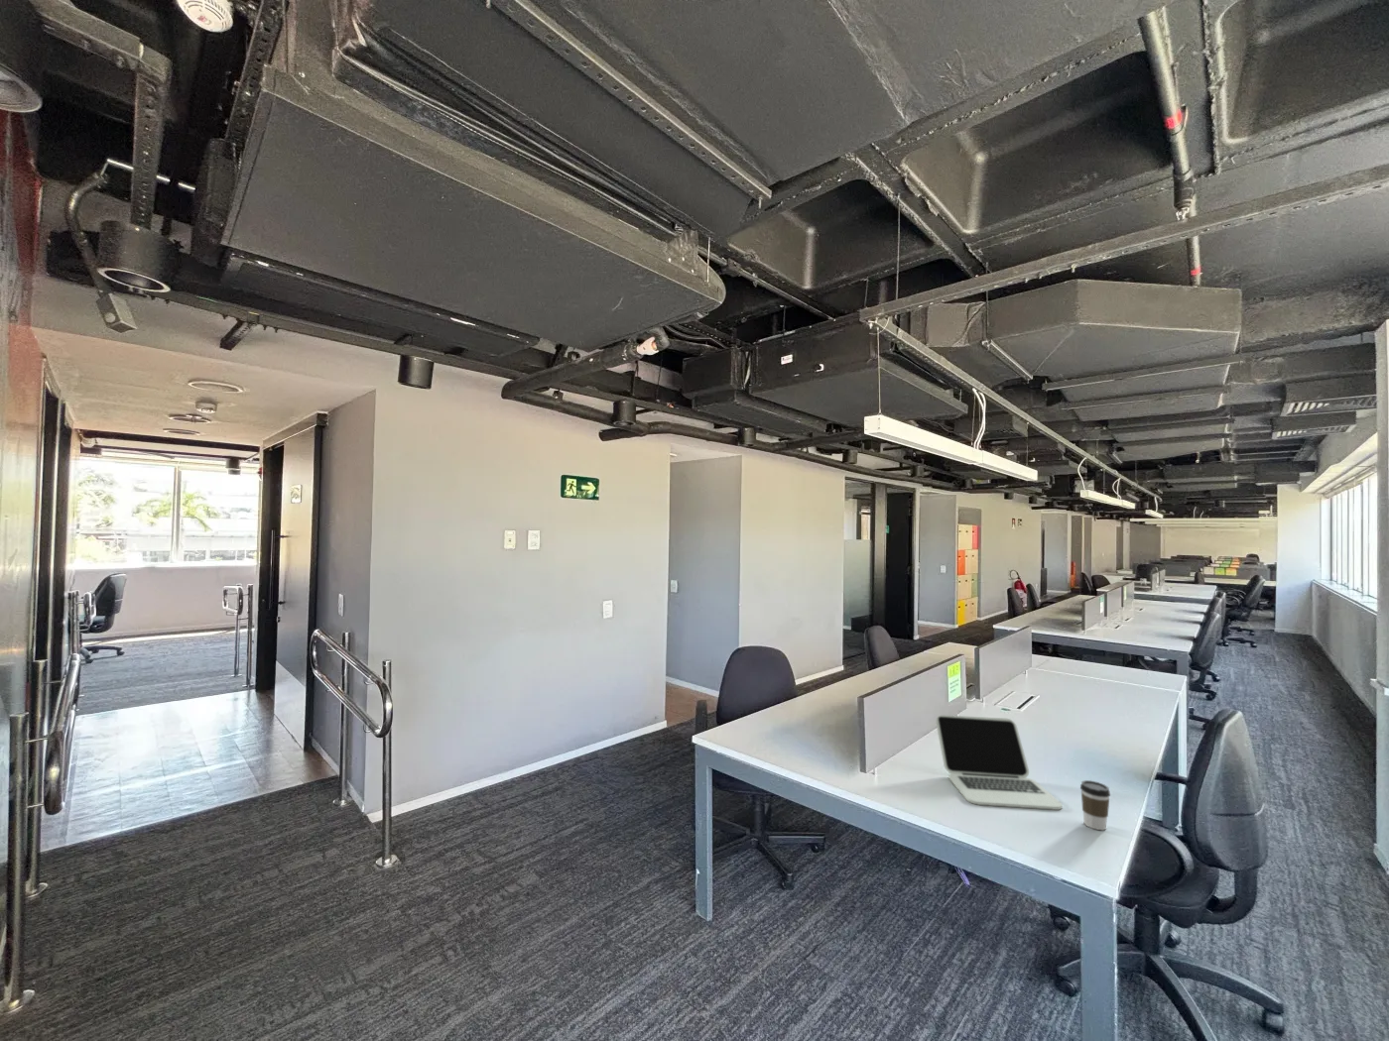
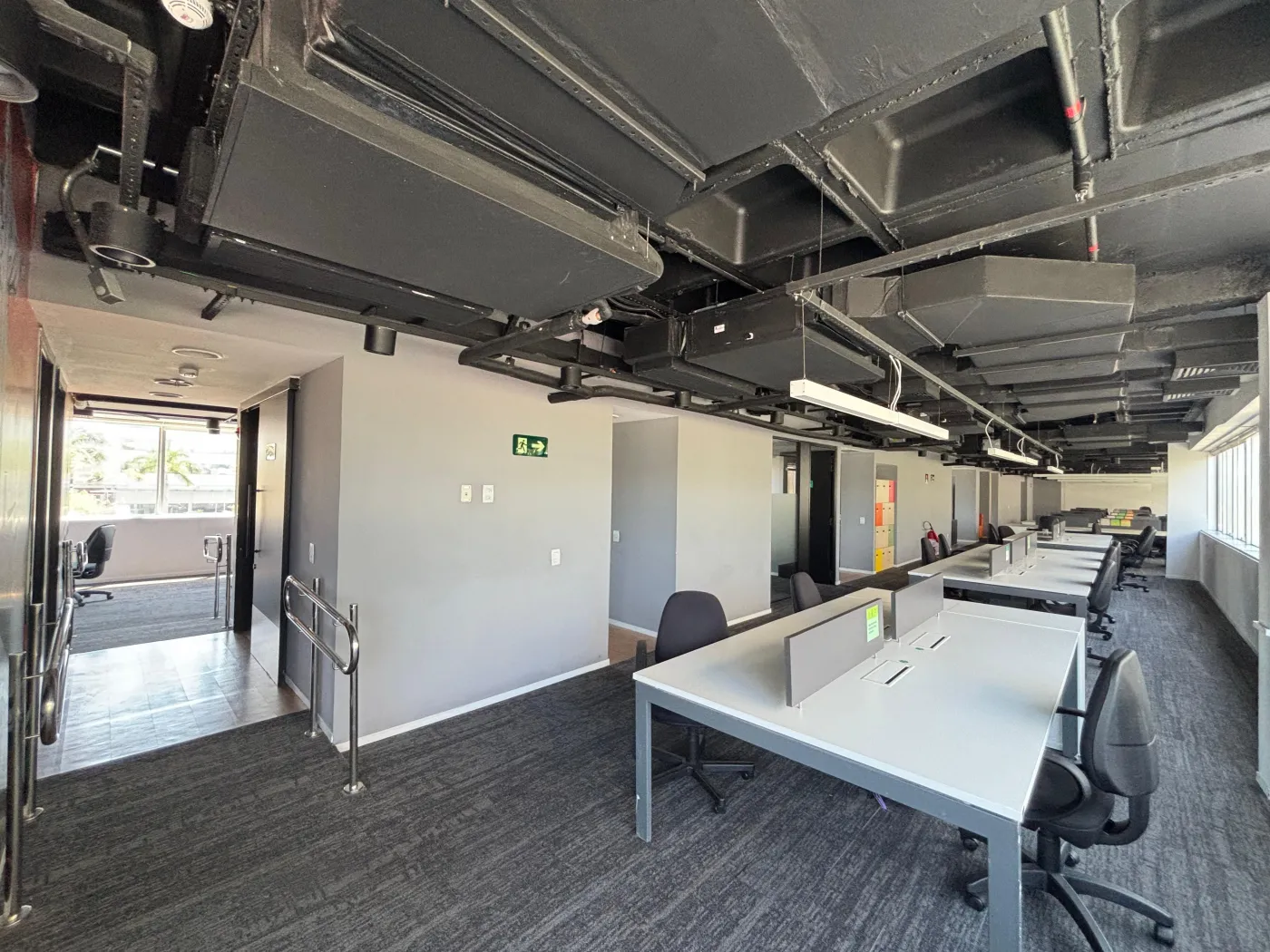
- laptop [935,714,1063,811]
- coffee cup [1079,780,1111,831]
